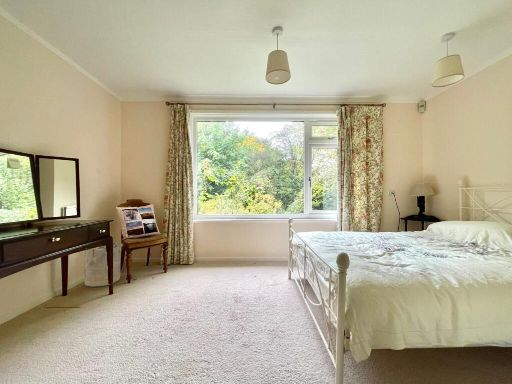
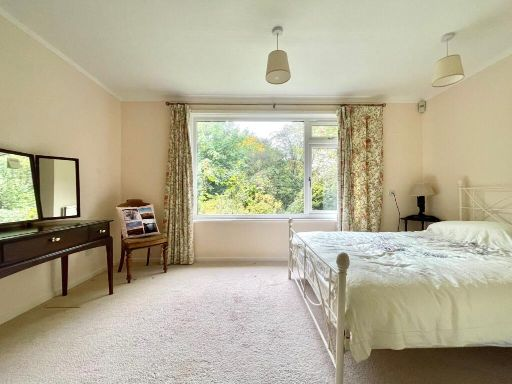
- laundry hamper [83,241,123,288]
